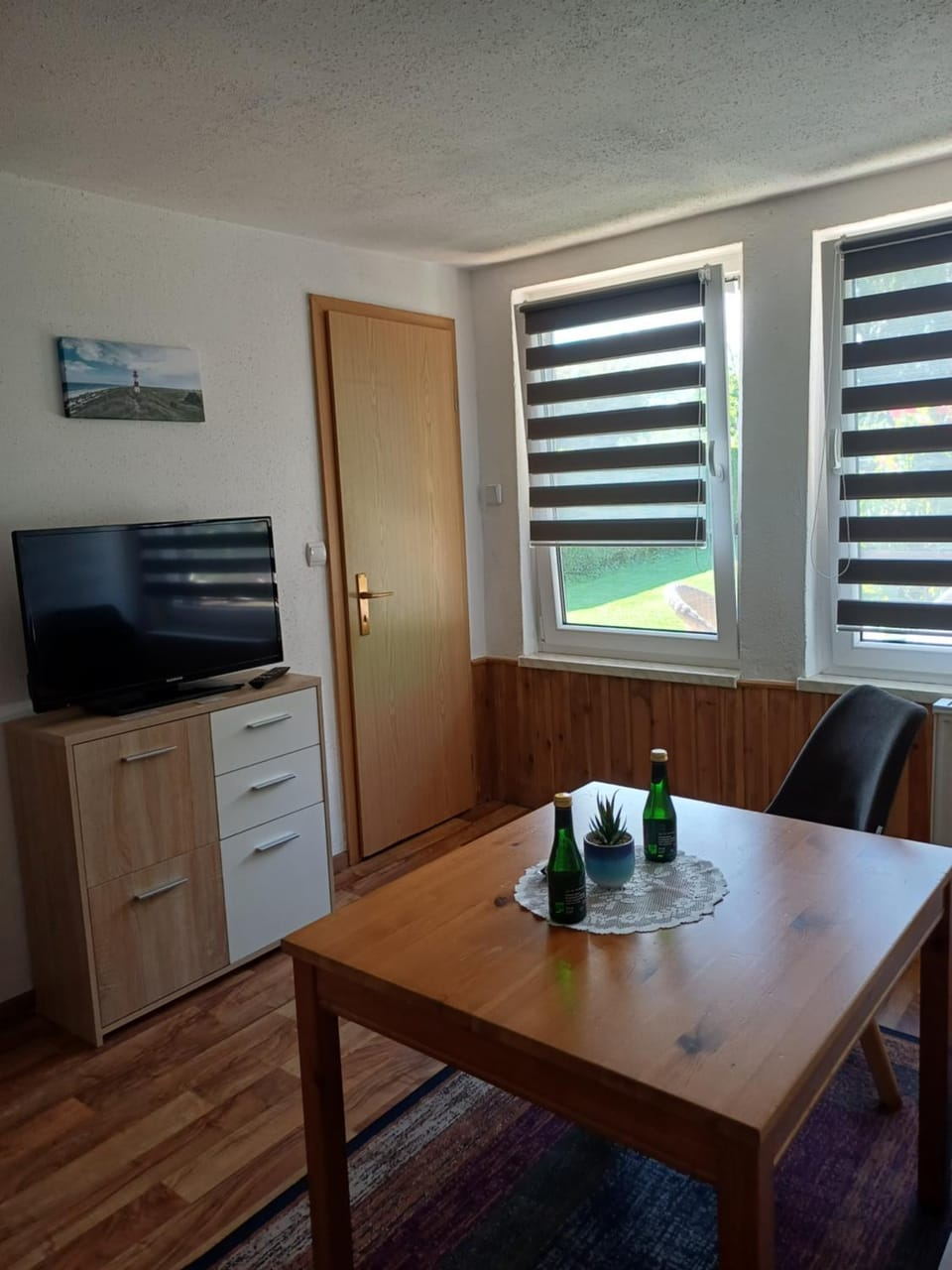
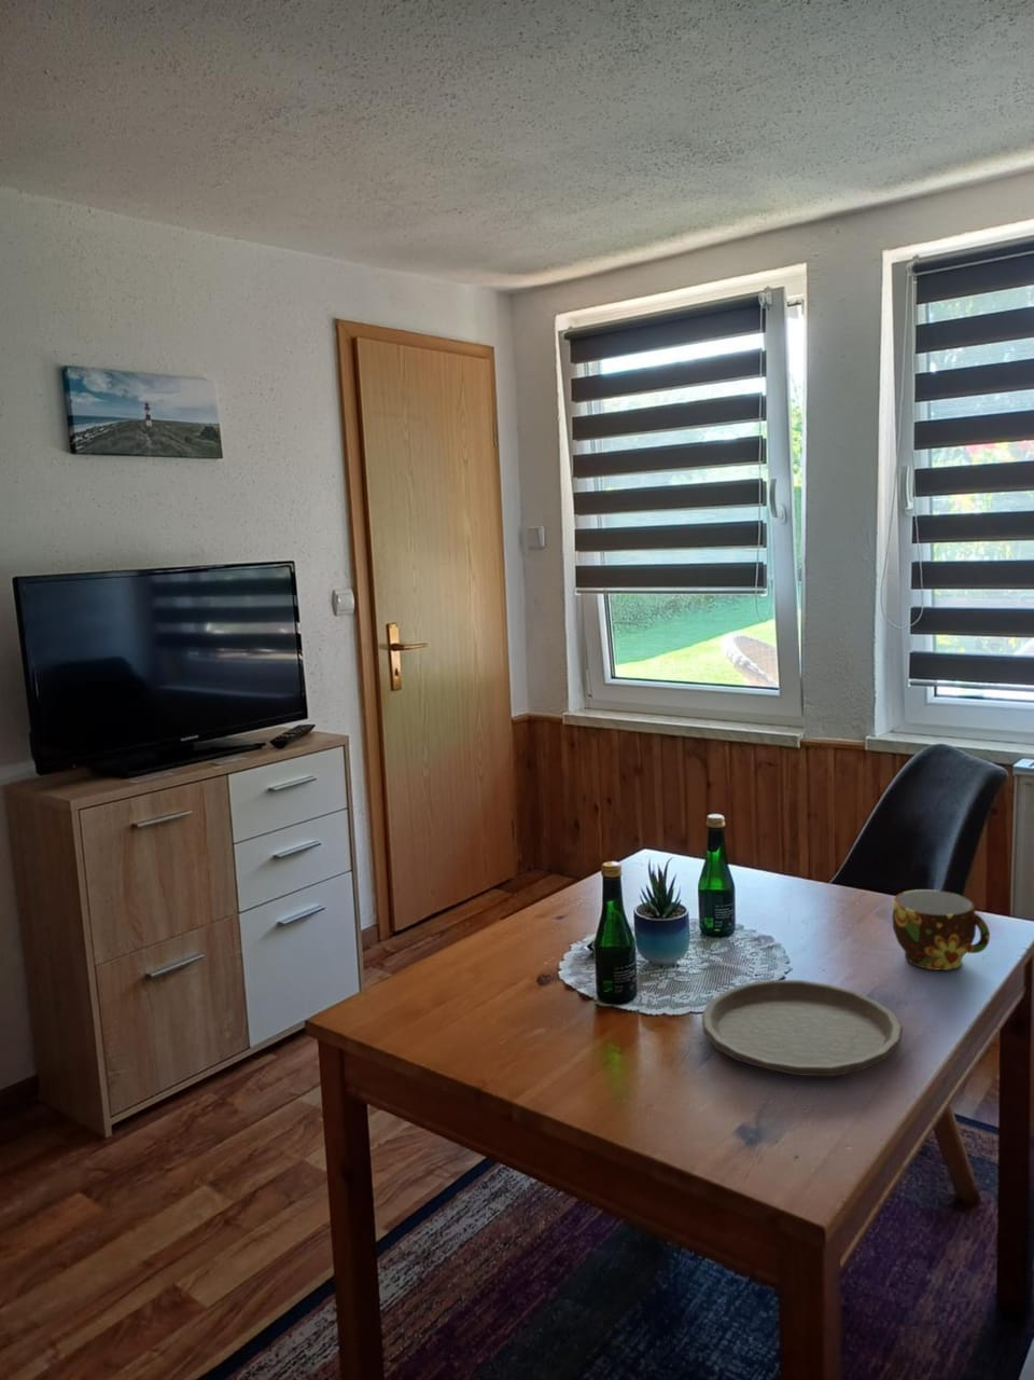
+ plate [701,979,904,1077]
+ cup [891,889,991,971]
